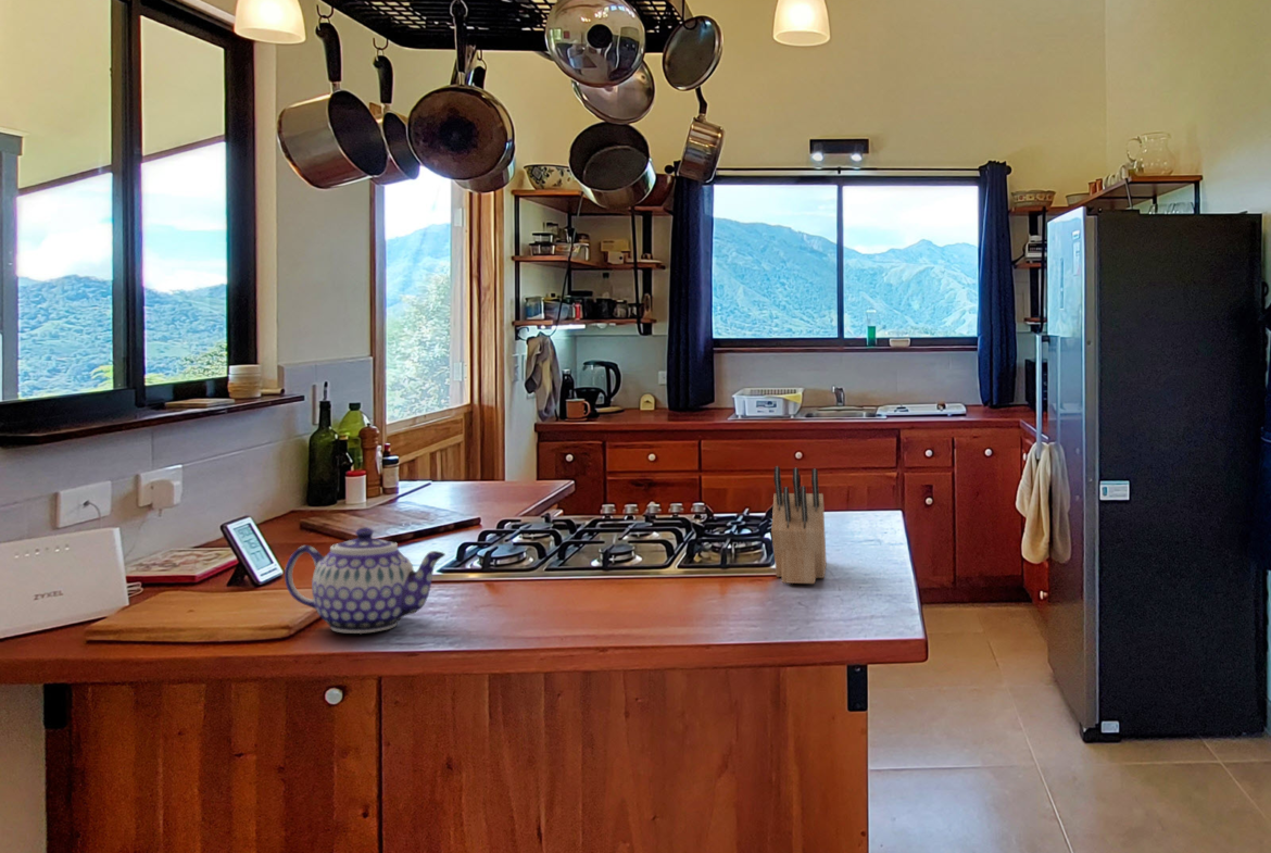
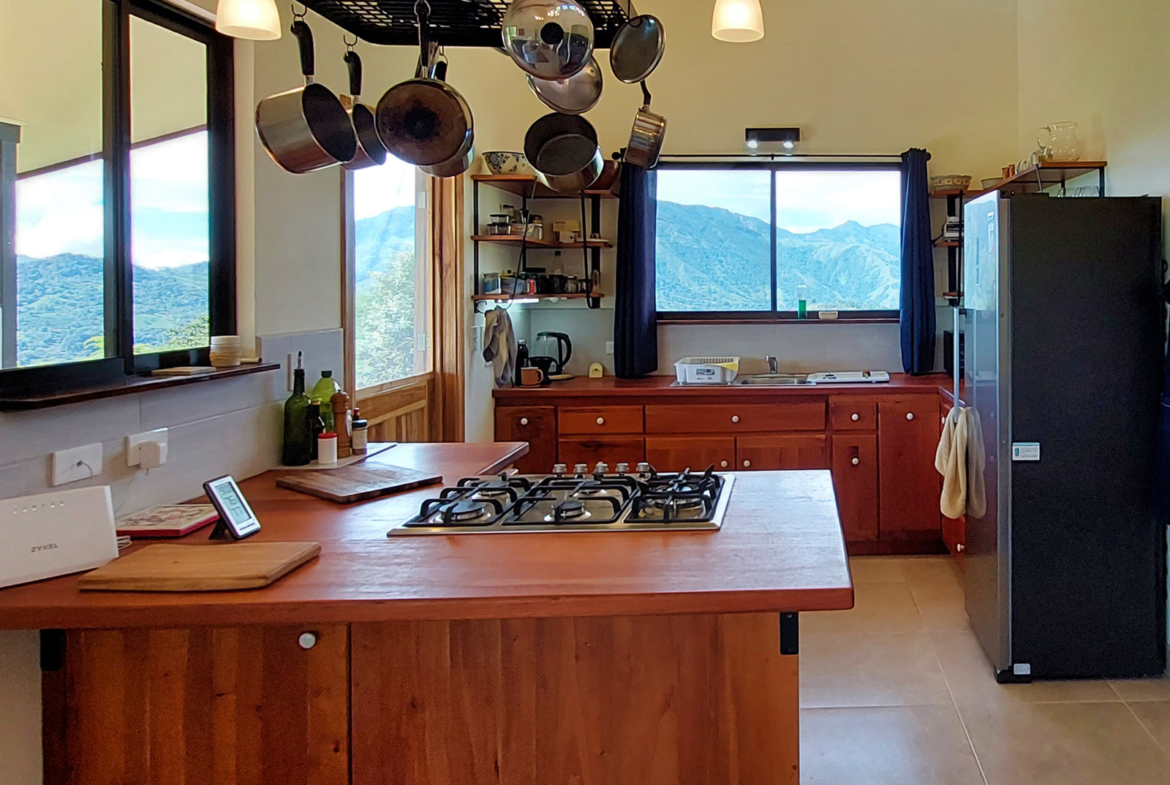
- teapot [284,526,446,635]
- knife block [770,465,828,585]
